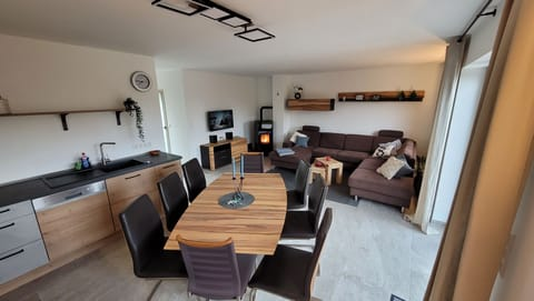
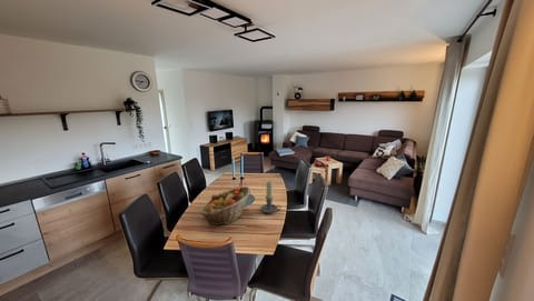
+ fruit basket [199,185,251,227]
+ candle holder [259,179,283,214]
